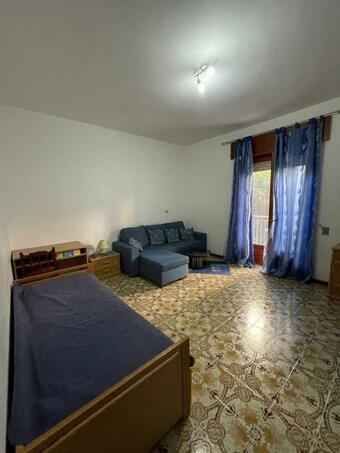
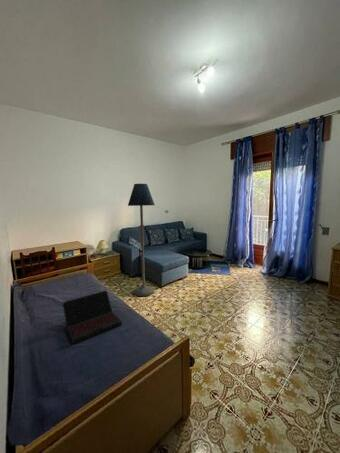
+ laptop [62,289,123,345]
+ floor lamp [127,183,156,297]
